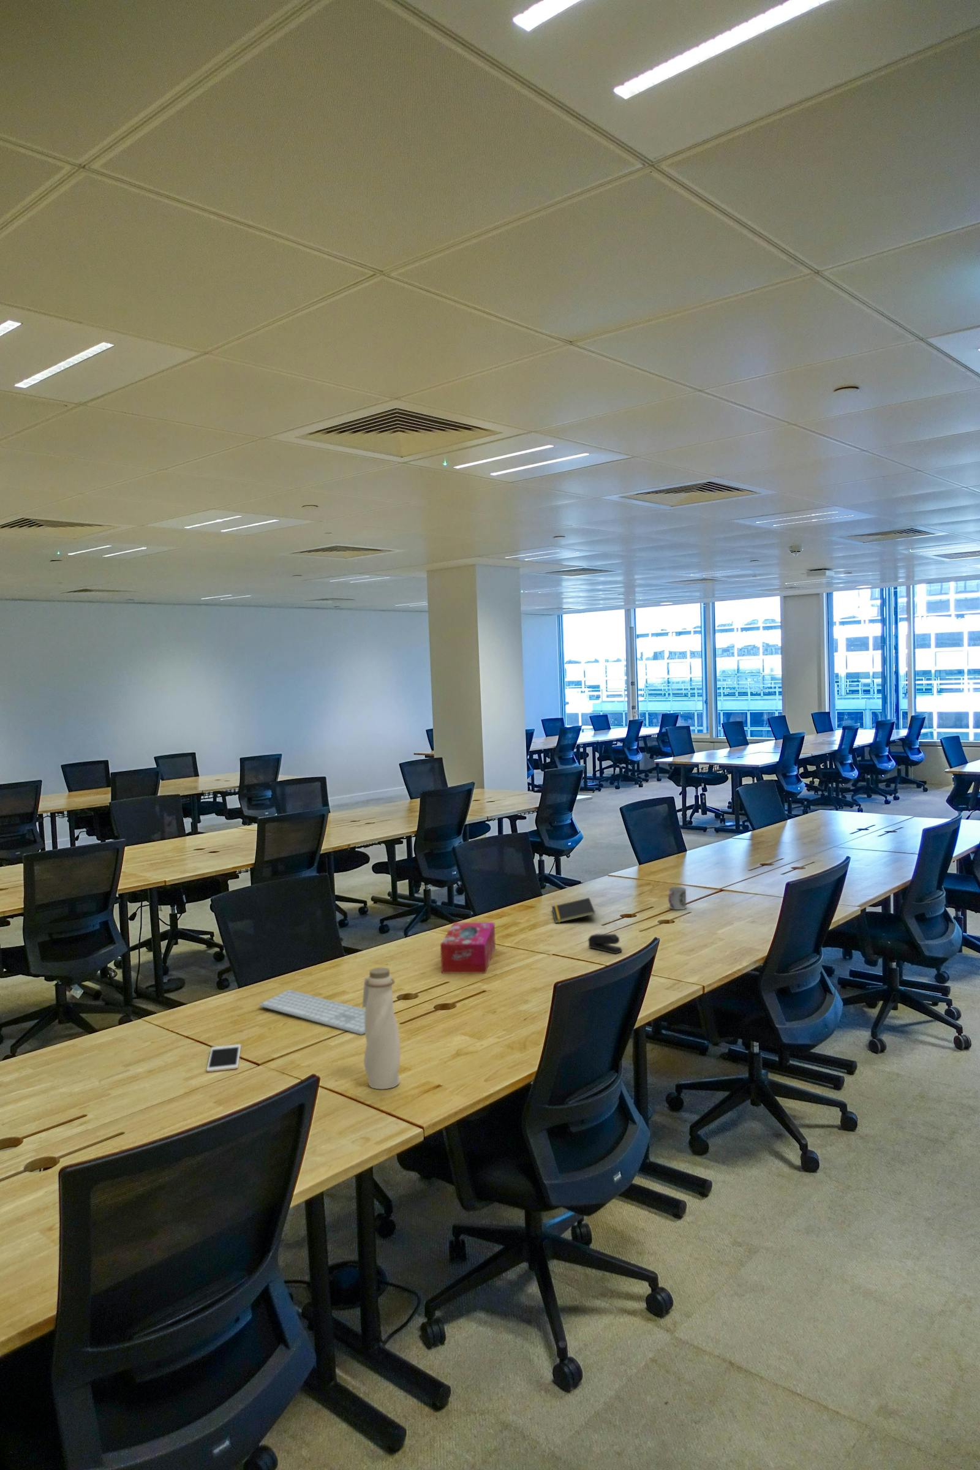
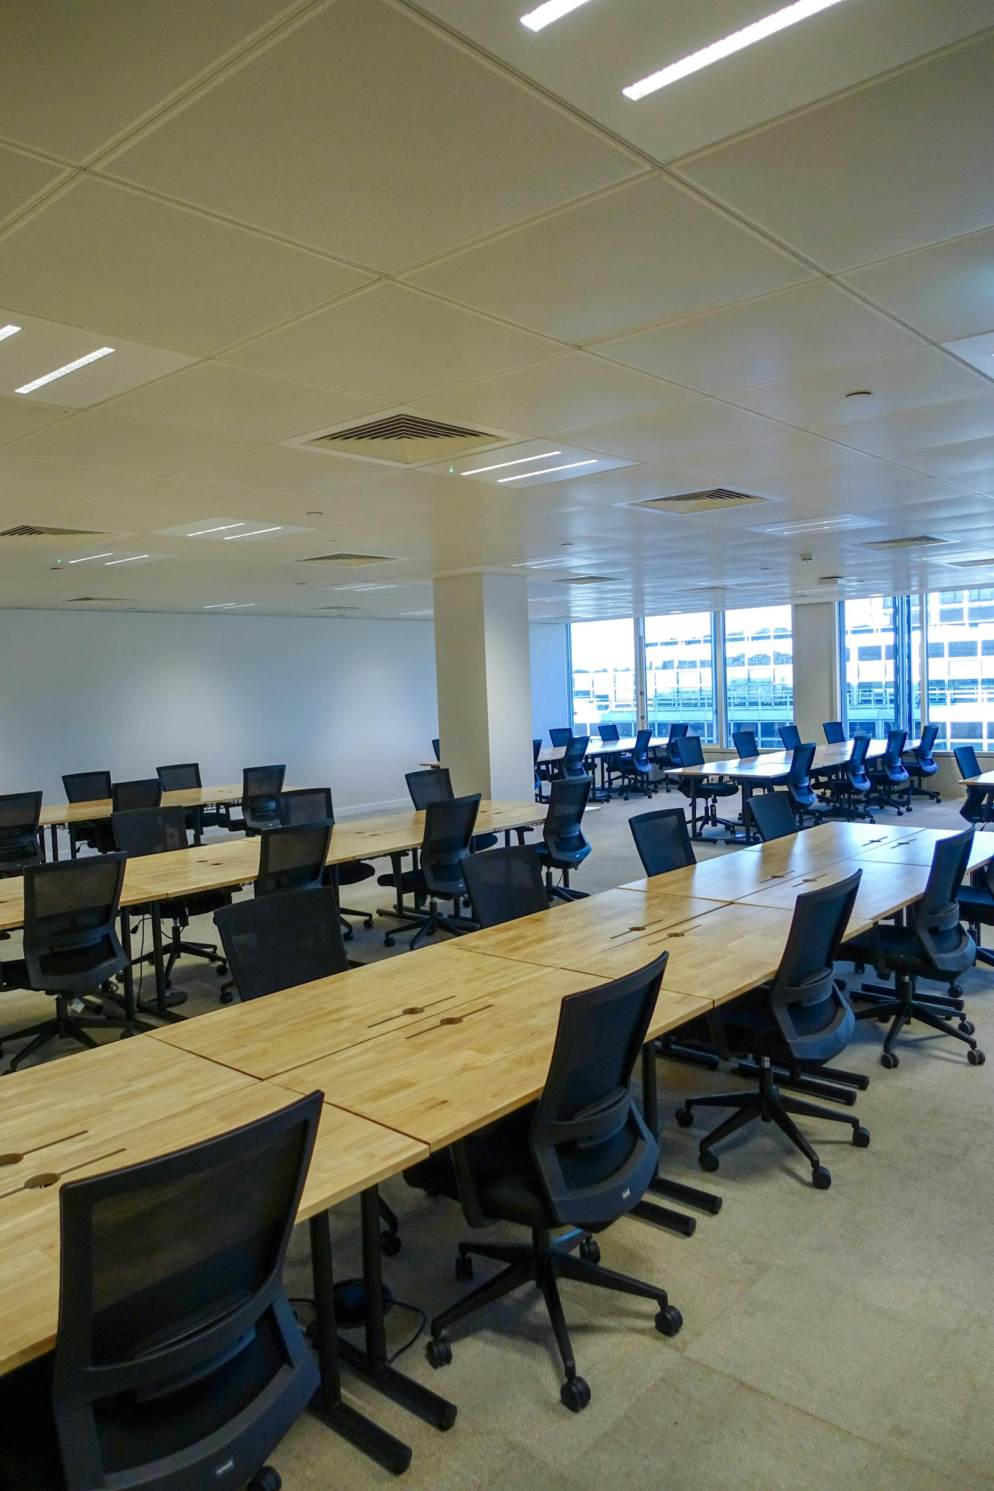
- cup [667,886,687,910]
- cell phone [206,1043,242,1073]
- keyboard [258,989,365,1035]
- water bottle [361,967,400,1089]
- tissue box [440,922,497,973]
- notepad [551,897,596,923]
- stapler [587,933,623,954]
